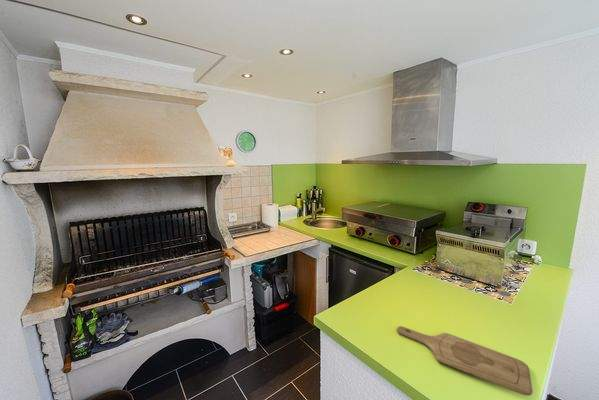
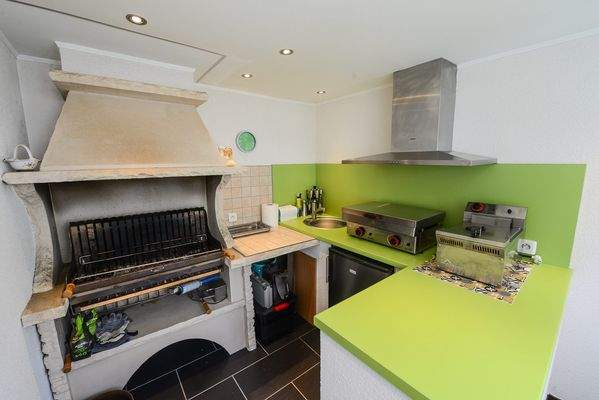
- cutting board [396,325,534,396]
